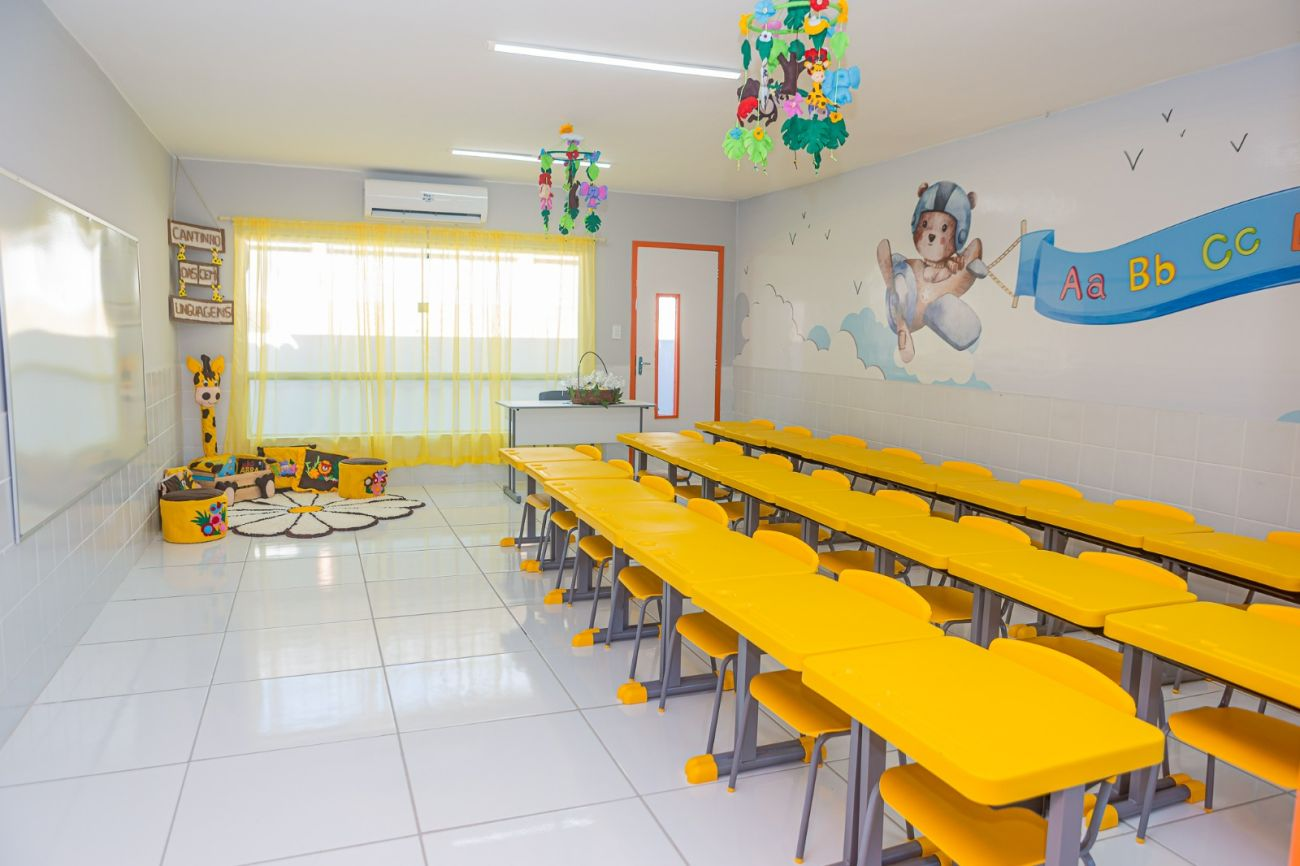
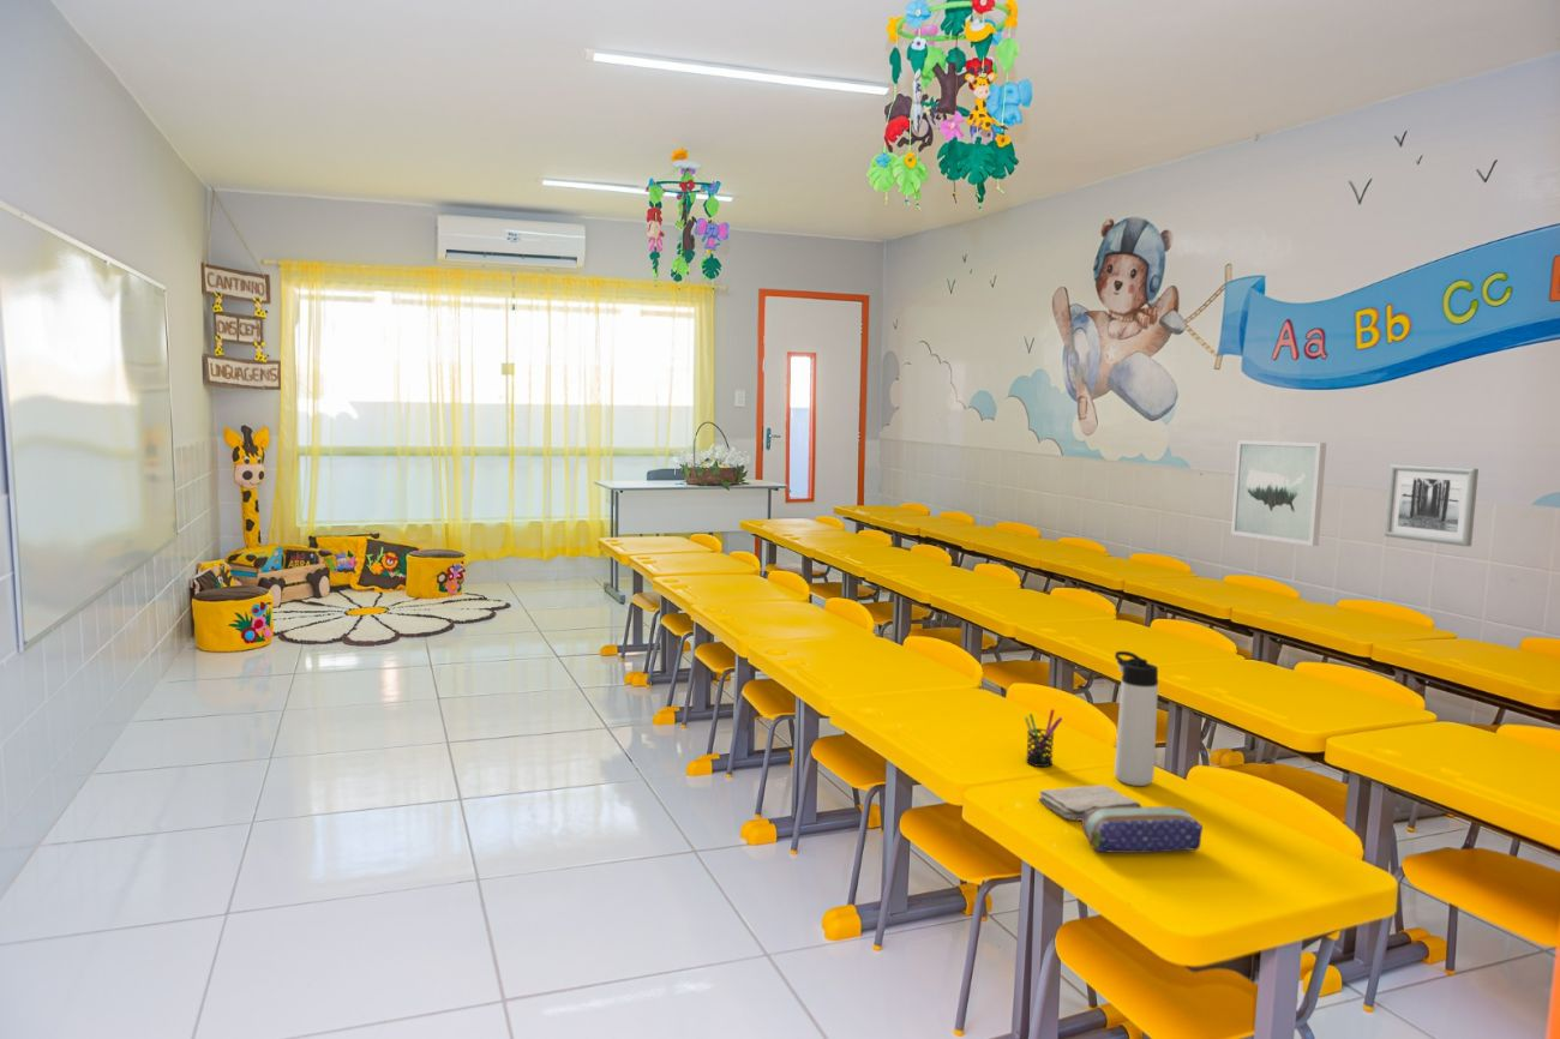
+ wall art [1230,439,1327,547]
+ pen holder [1024,708,1063,768]
+ pencil case [1080,805,1204,854]
+ wall art [1384,463,1480,547]
+ thermos bottle [1114,650,1159,787]
+ washcloth [1038,785,1142,822]
